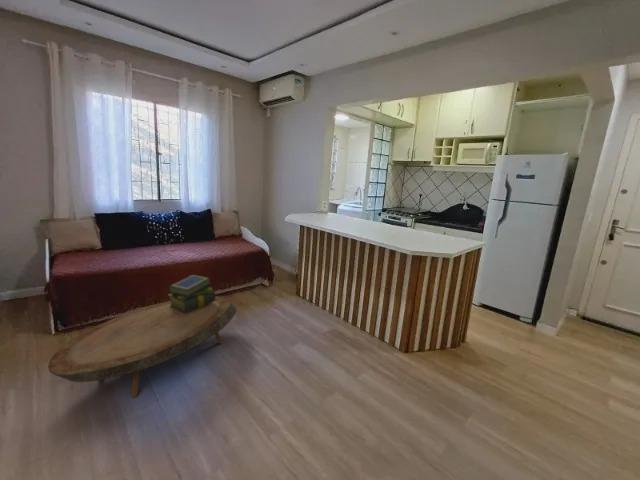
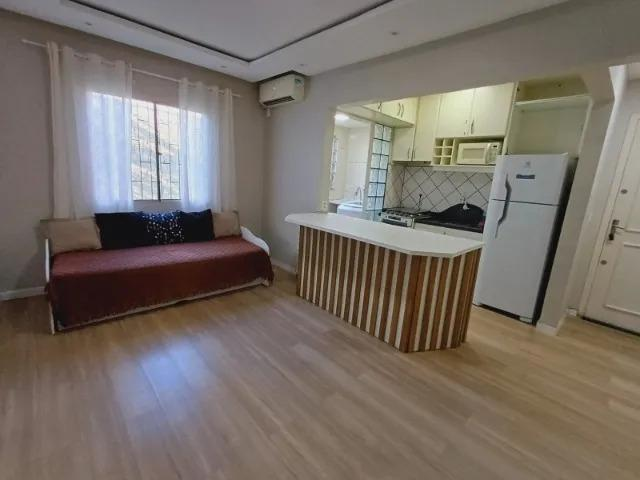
- stack of books [167,274,216,314]
- coffee table [47,295,237,399]
